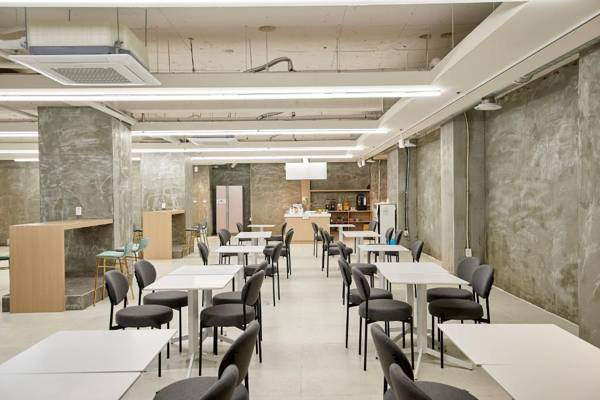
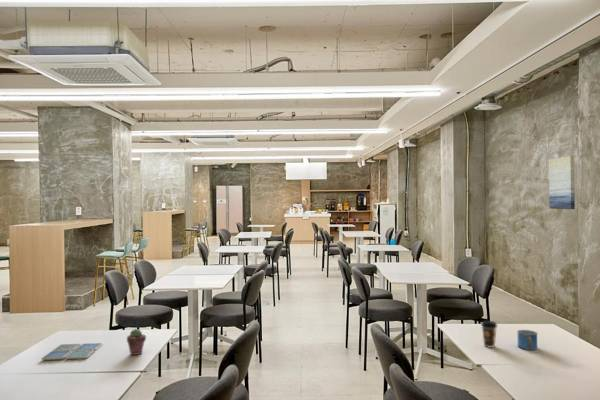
+ mug [516,329,538,351]
+ drink coaster [41,342,104,361]
+ wall art [548,155,576,210]
+ coffee cup [480,320,498,349]
+ potted succulent [126,328,147,356]
